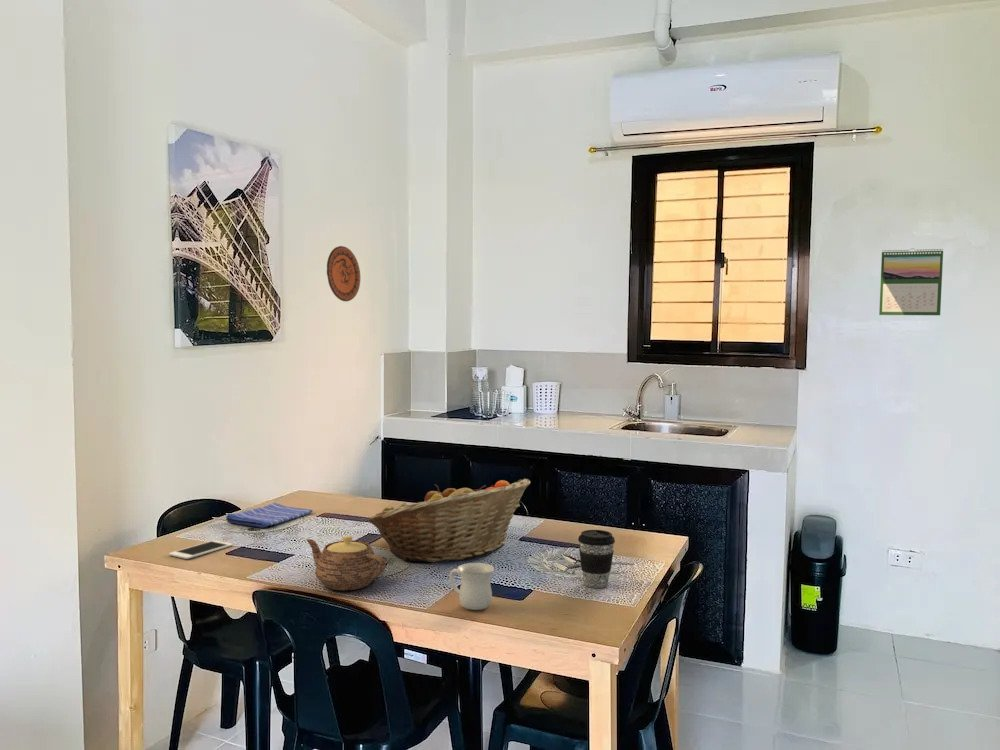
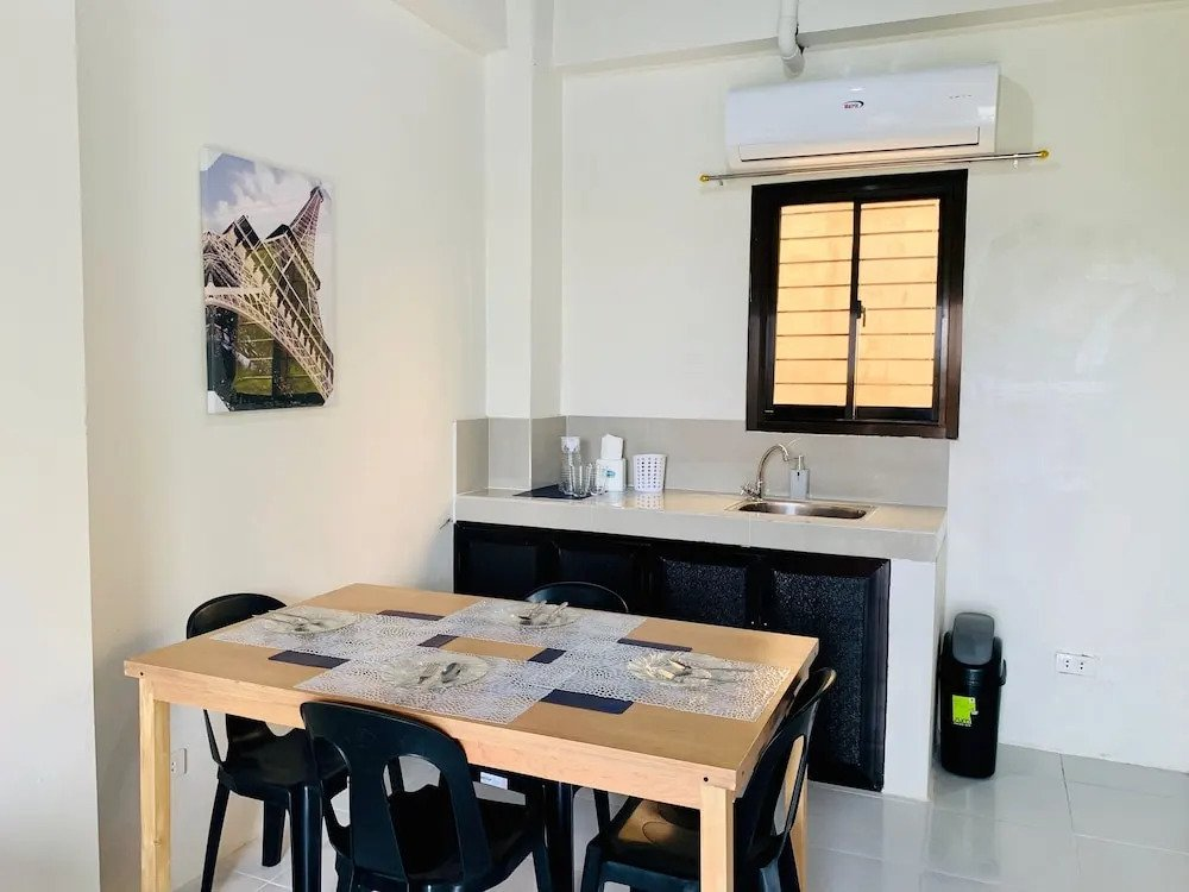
- dish towel [225,502,314,529]
- coffee cup [577,529,616,589]
- mug [449,562,495,611]
- decorative plate [326,245,361,302]
- teapot [305,535,387,591]
- calendar [878,247,944,316]
- cell phone [168,539,233,560]
- fruit basket [367,478,531,563]
